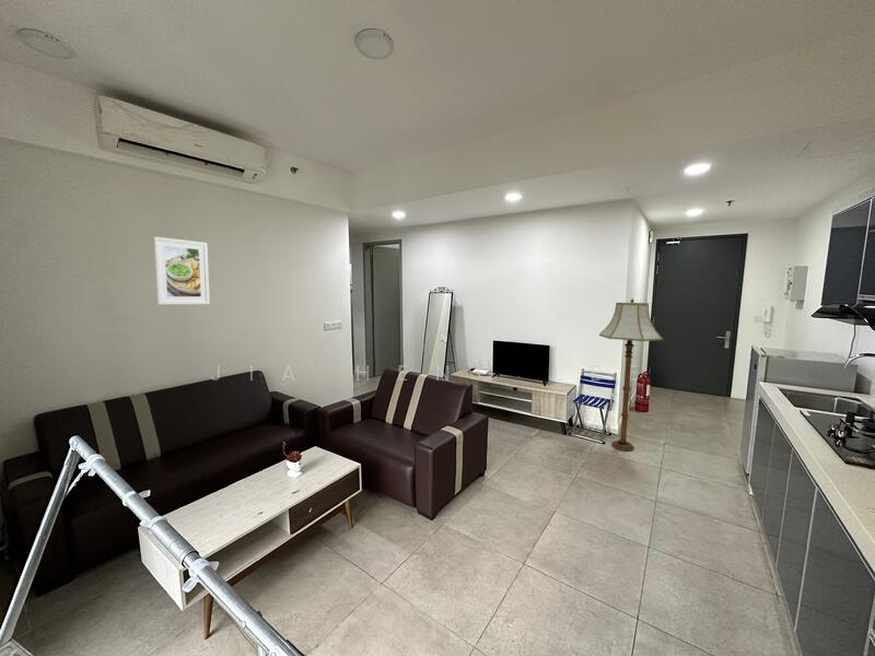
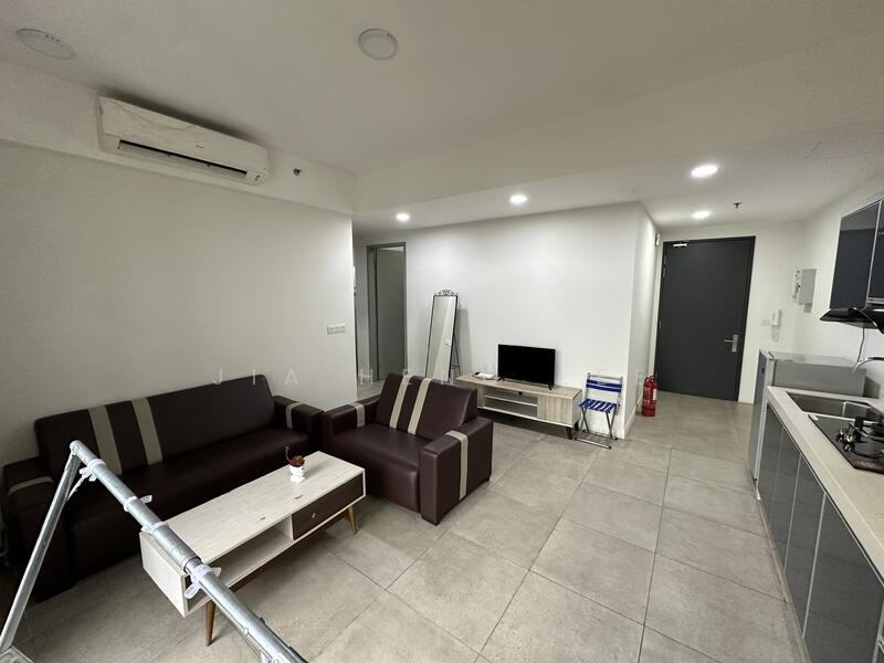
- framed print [153,236,211,306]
- floor lamp [598,297,664,452]
